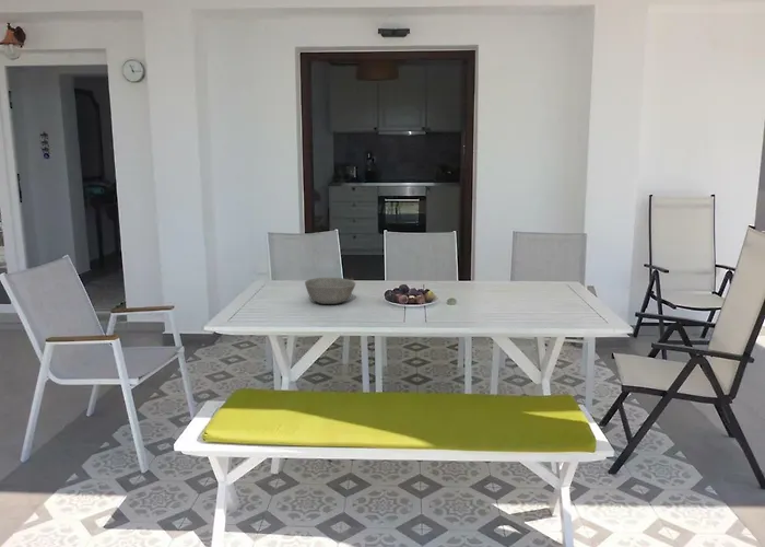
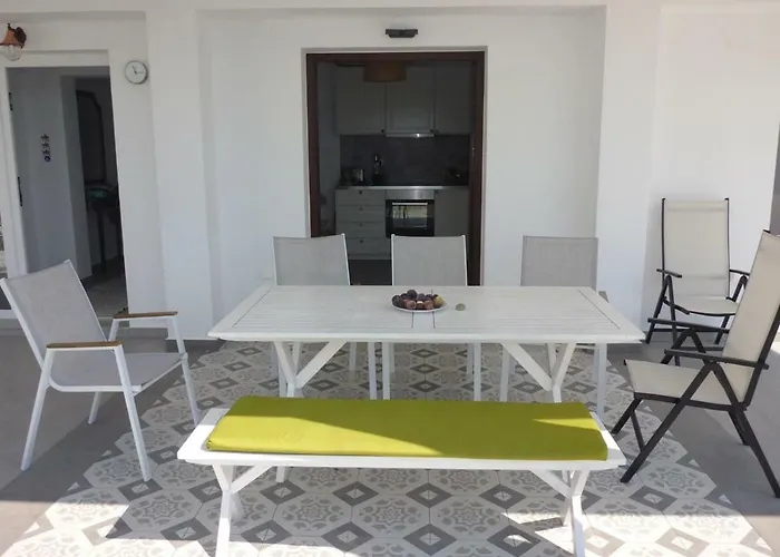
- bowl [304,277,356,305]
